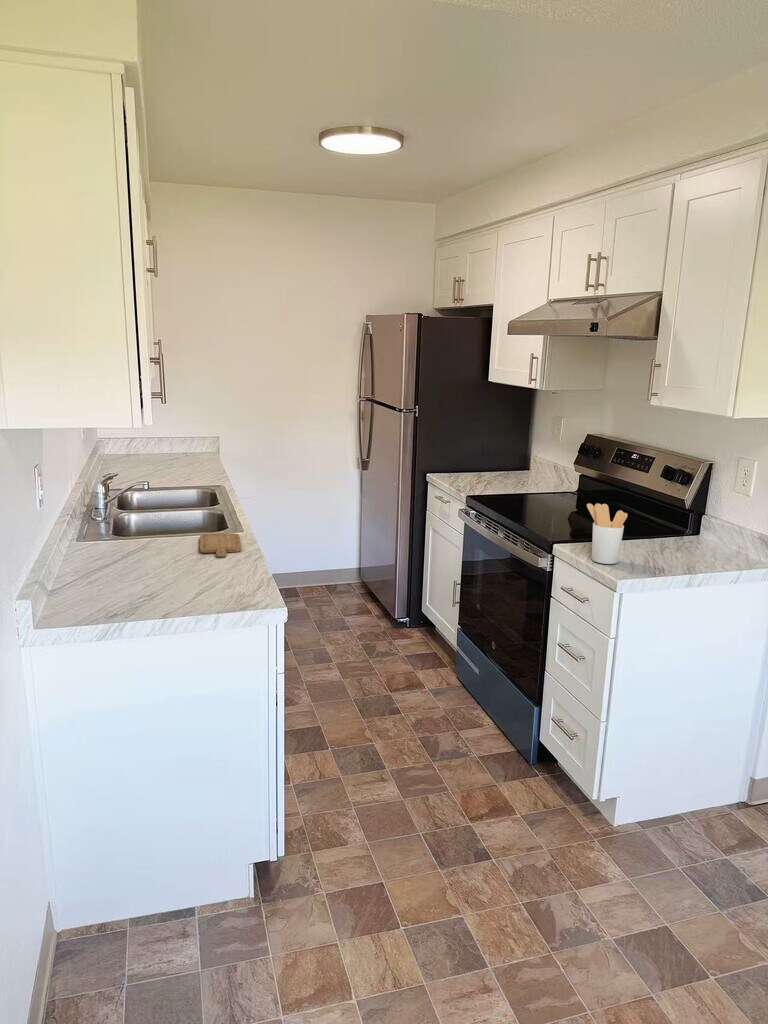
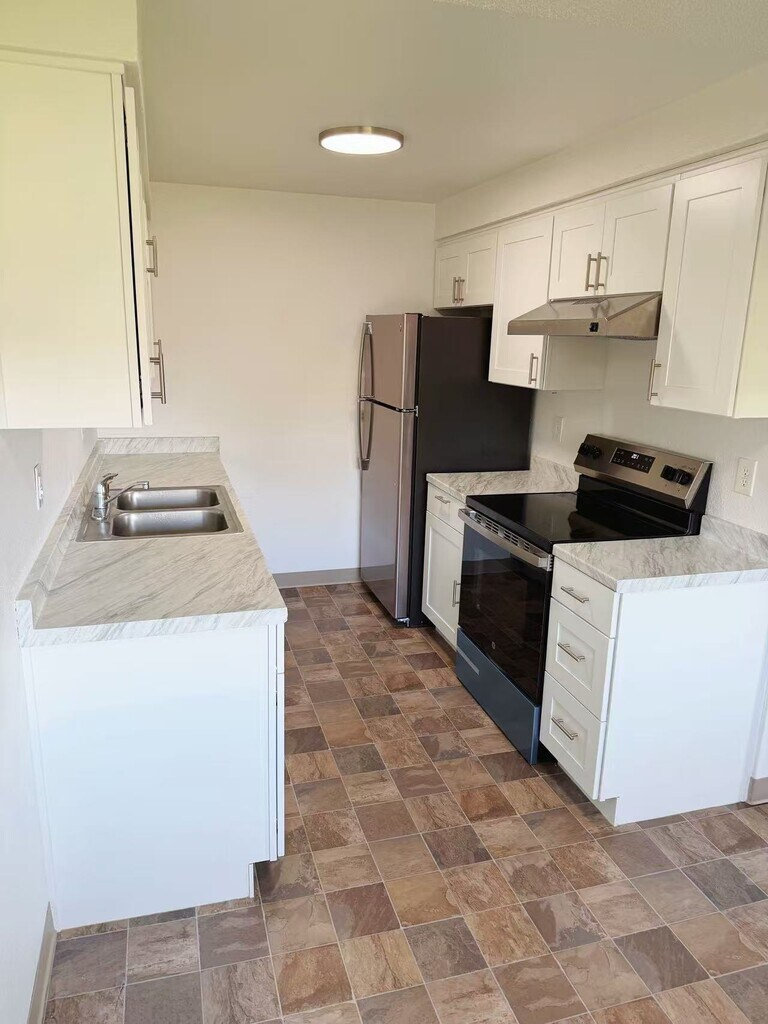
- utensil holder [586,503,628,565]
- chopping board [199,533,242,558]
